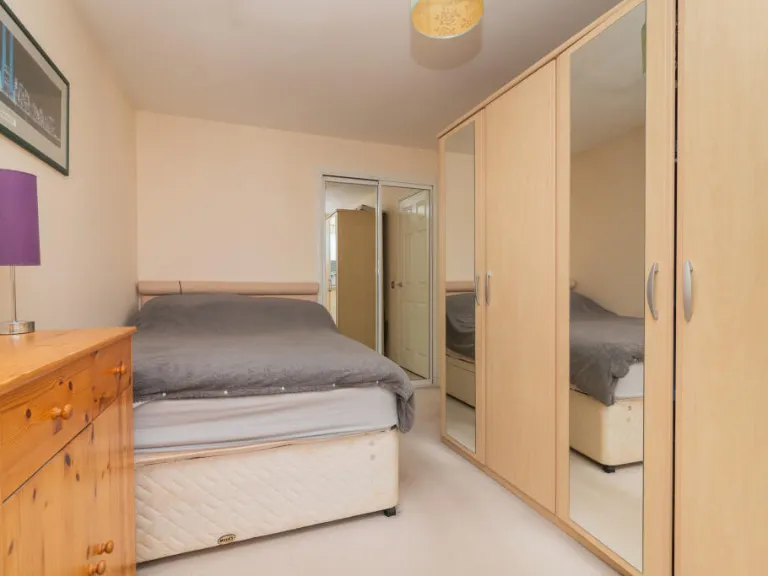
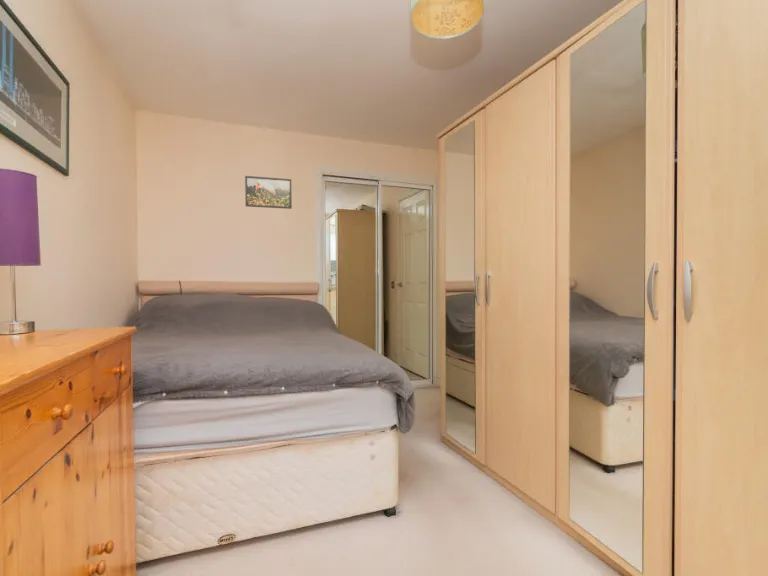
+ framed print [244,175,293,210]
